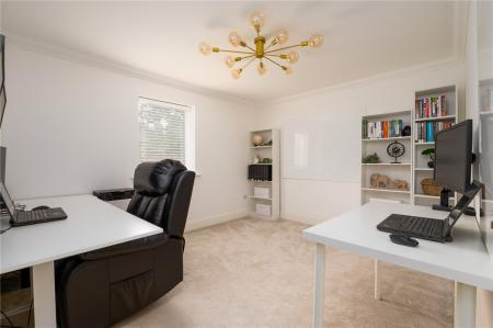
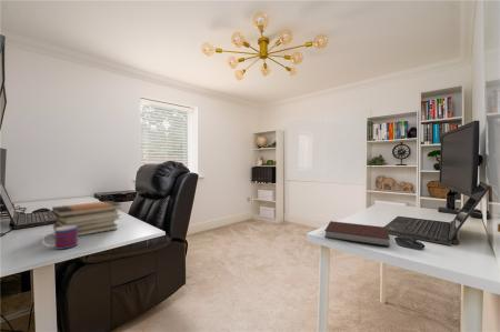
+ book stack [51,200,122,238]
+ notebook [323,220,391,248]
+ mug [41,225,79,251]
